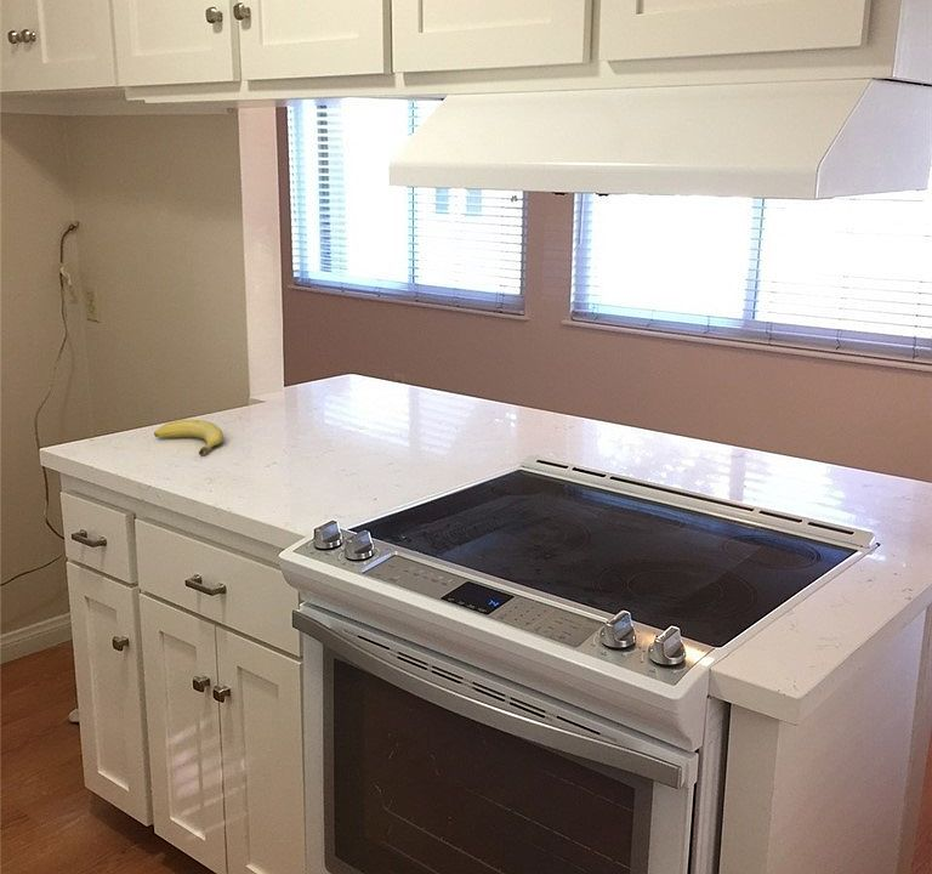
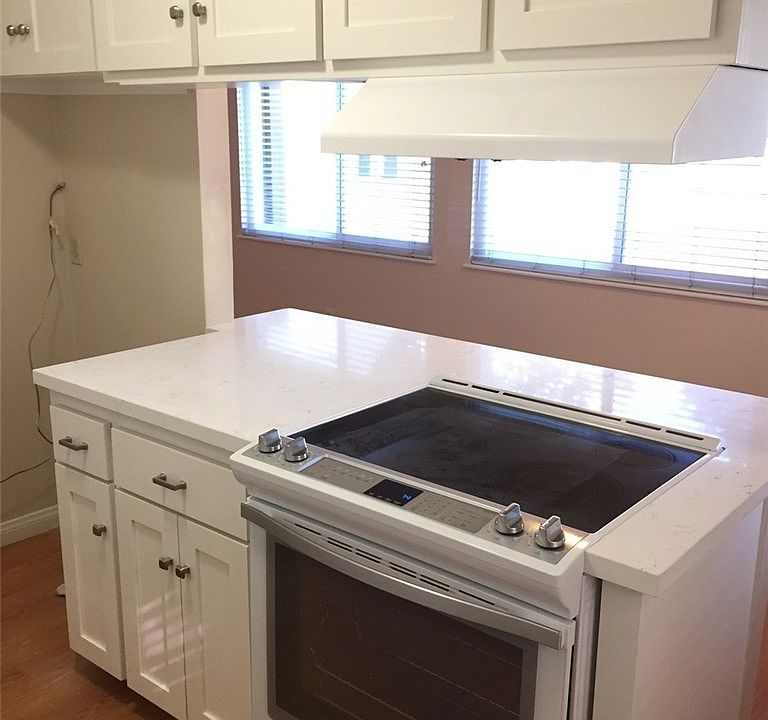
- fruit [153,419,225,456]
